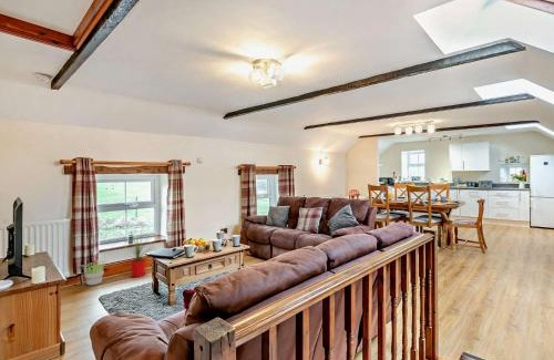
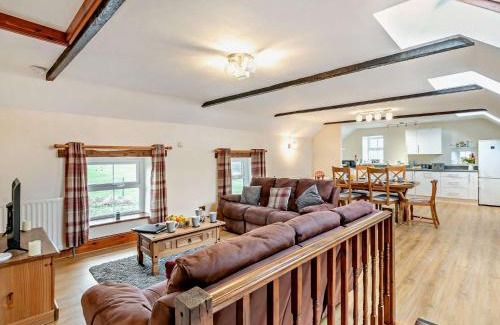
- house plant [117,226,157,278]
- potted plant [76,258,109,286]
